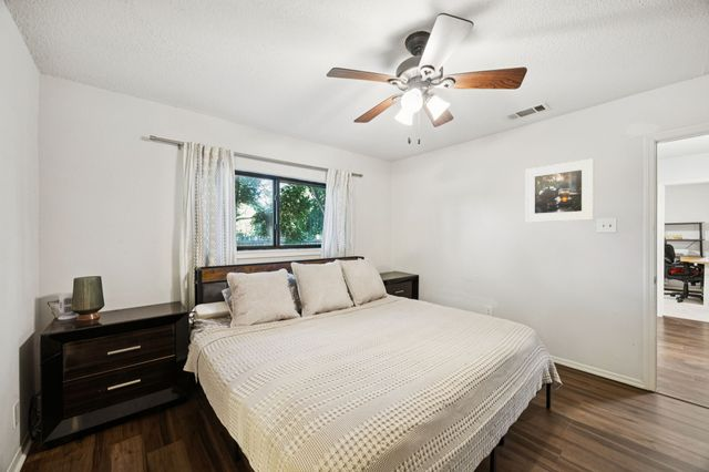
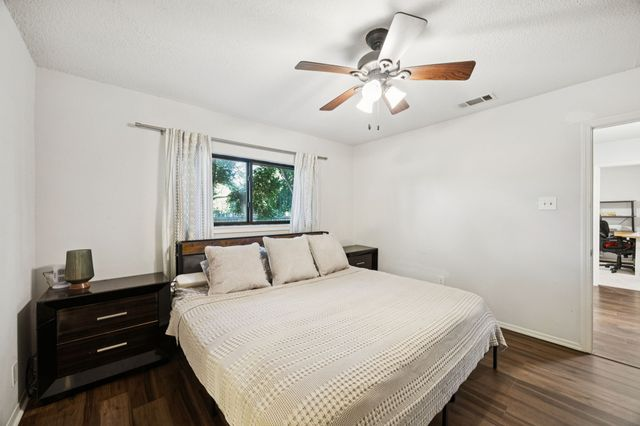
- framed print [524,157,595,224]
